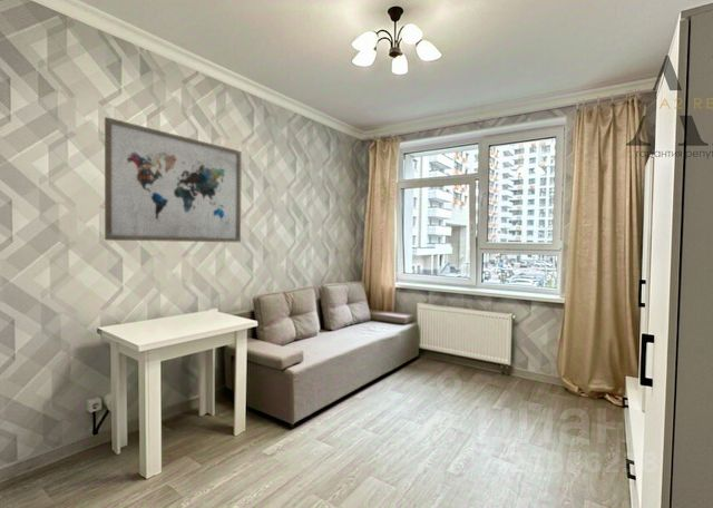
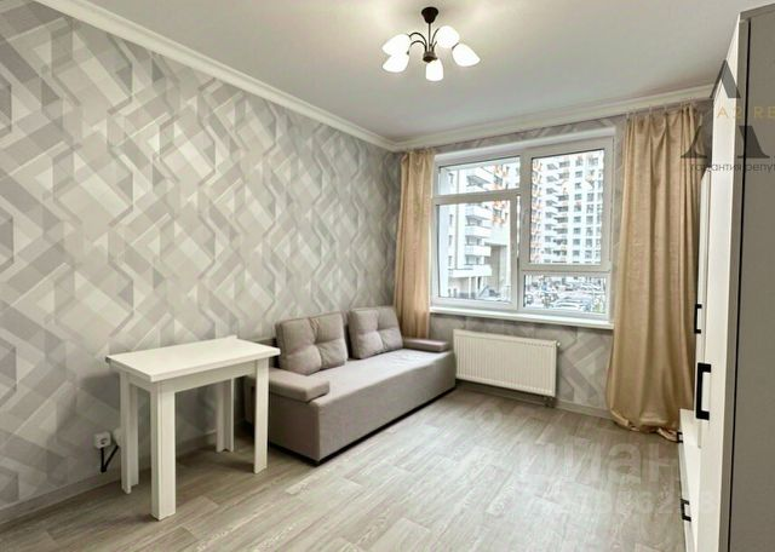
- wall art [104,116,243,243]
